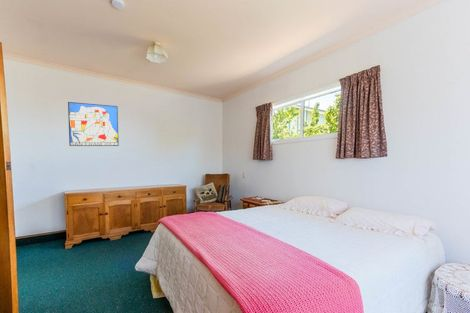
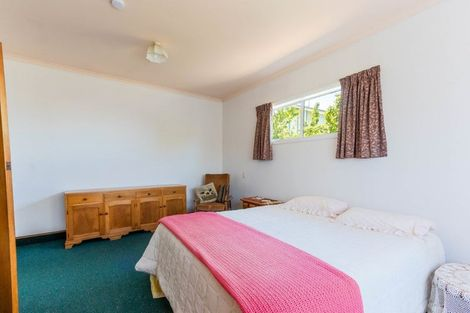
- wall art [67,101,120,147]
